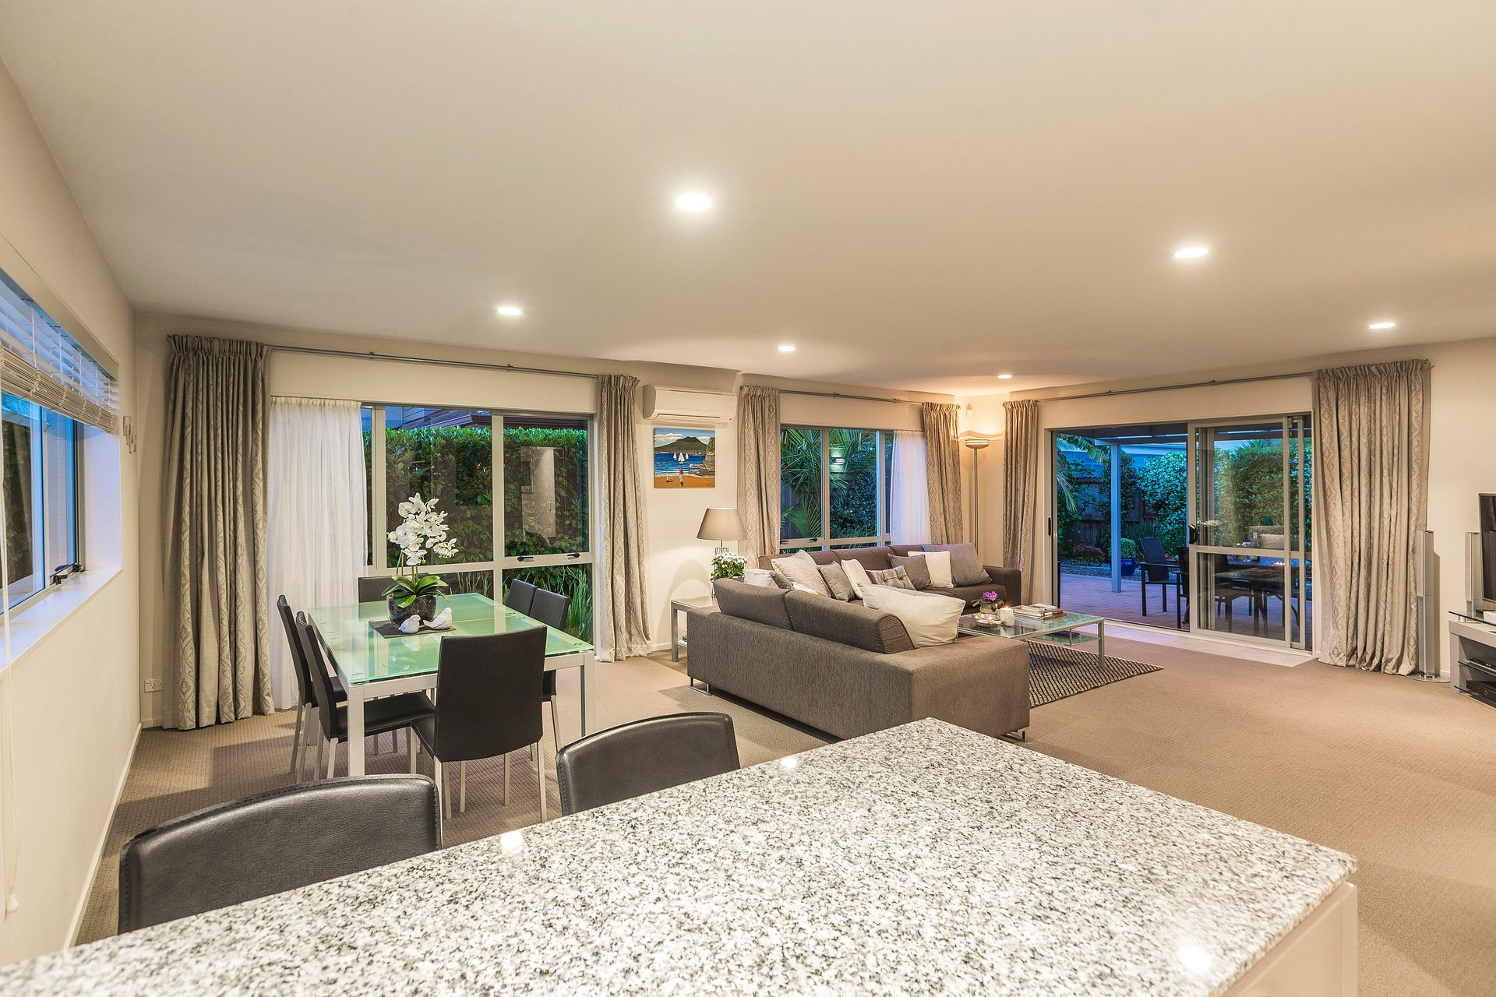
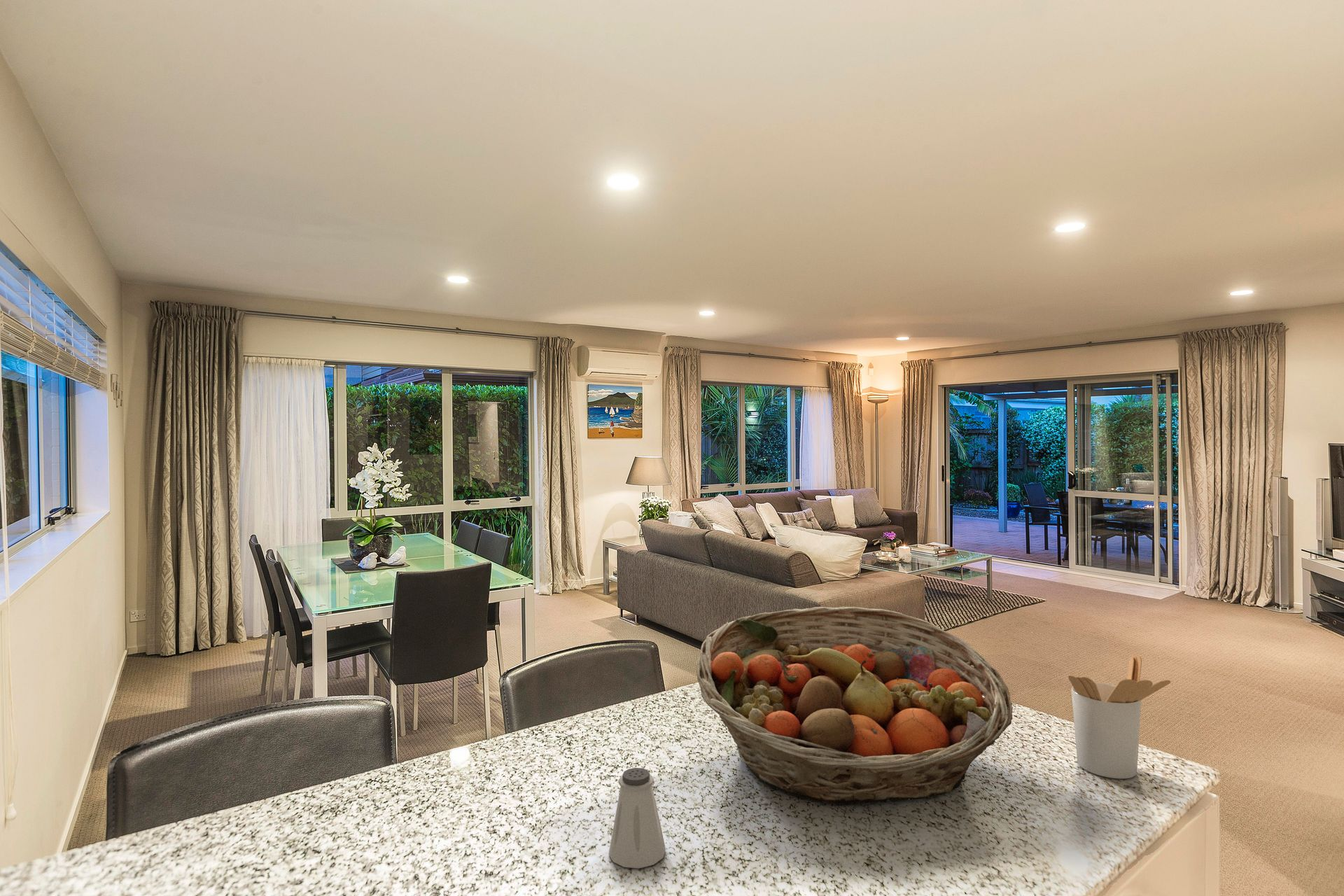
+ utensil holder [1068,654,1171,779]
+ fruit basket [696,606,1013,805]
+ saltshaker [608,767,666,869]
